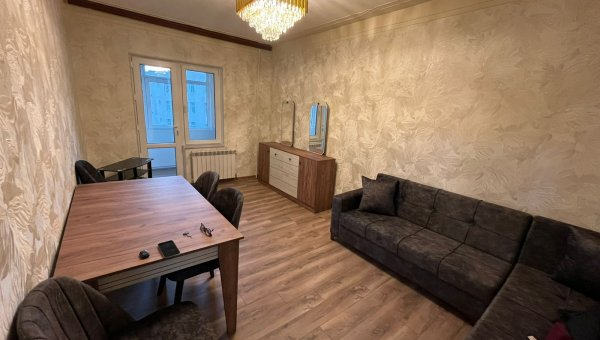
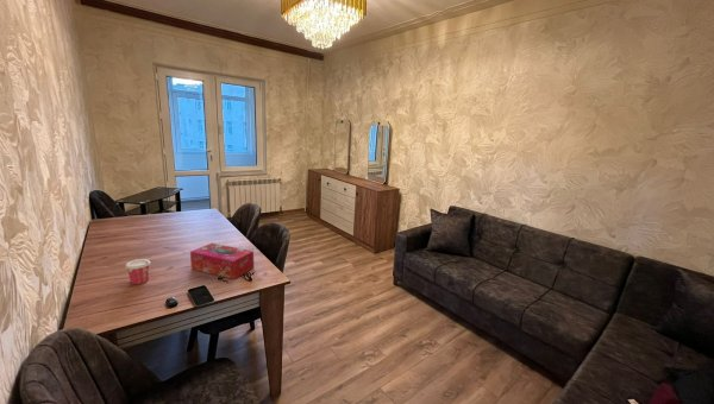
+ cup [124,258,151,285]
+ tissue box [189,241,255,280]
